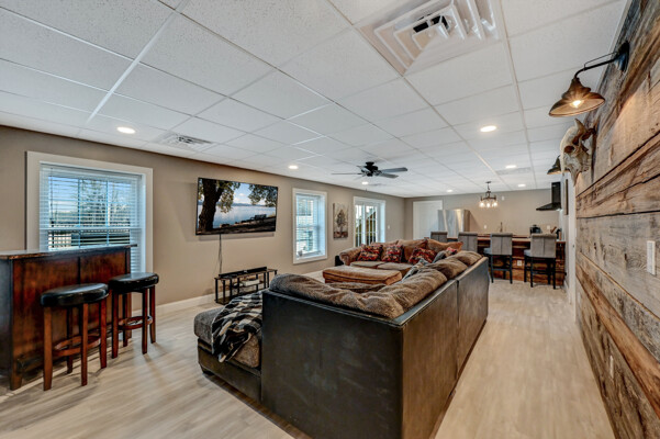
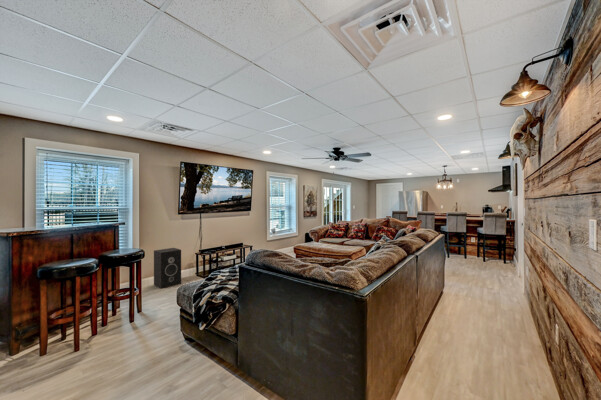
+ speaker [153,247,182,290]
